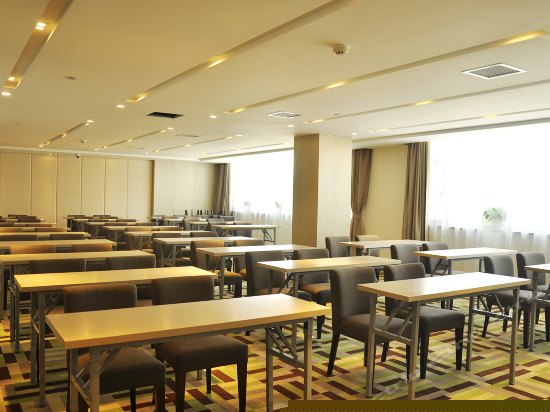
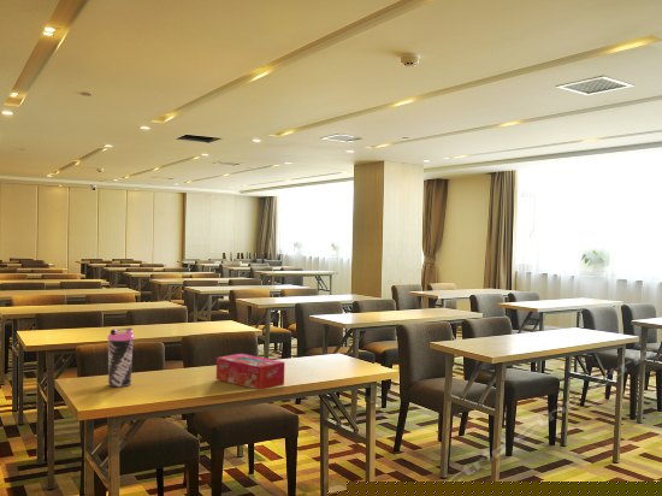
+ tissue box [215,353,285,391]
+ water bottle [106,326,135,388]
